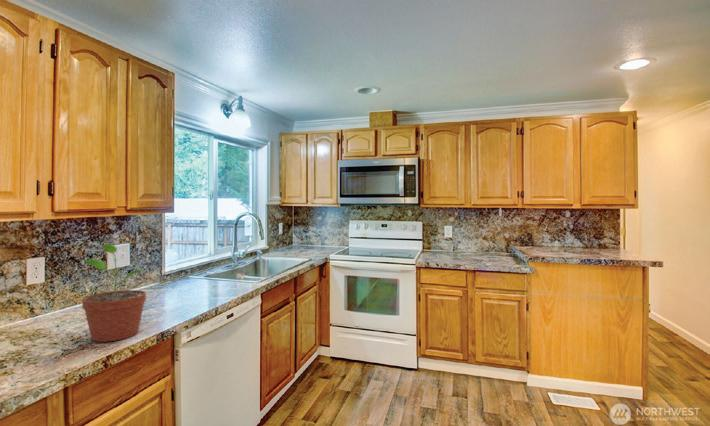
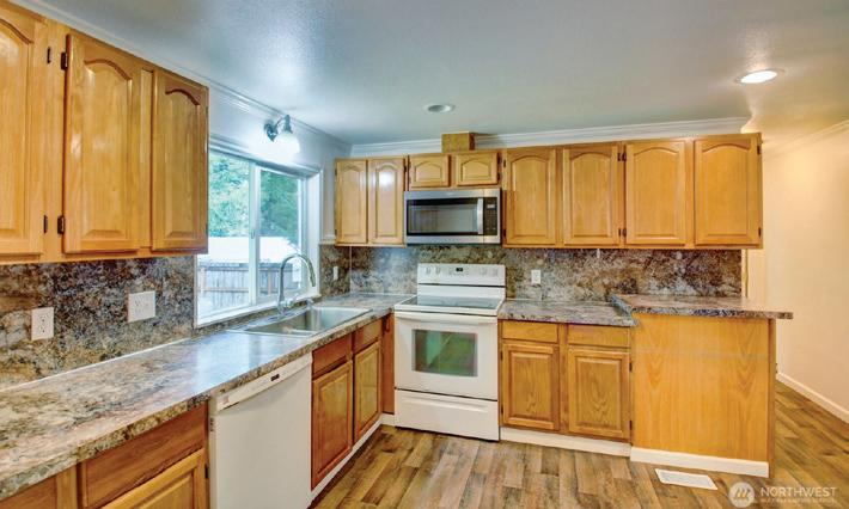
- potted plant [81,243,147,343]
